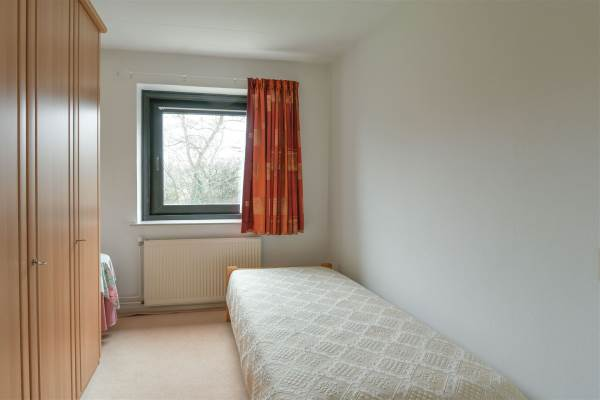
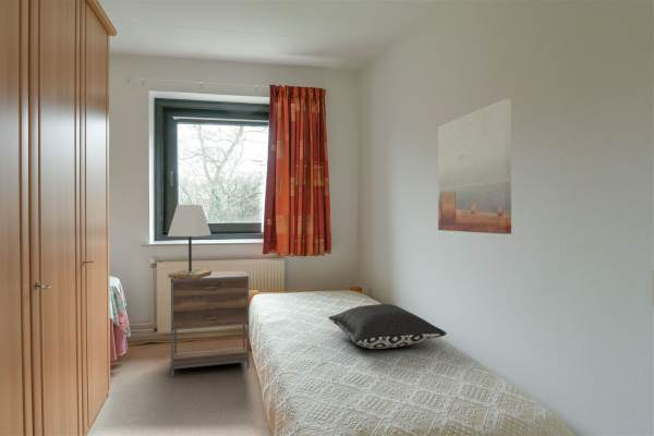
+ lamp [167,204,213,279]
+ pillow [327,303,448,350]
+ wall art [437,98,512,235]
+ nightstand [170,269,251,378]
